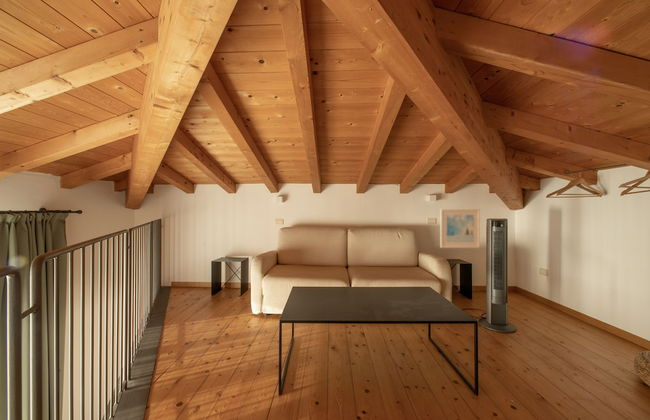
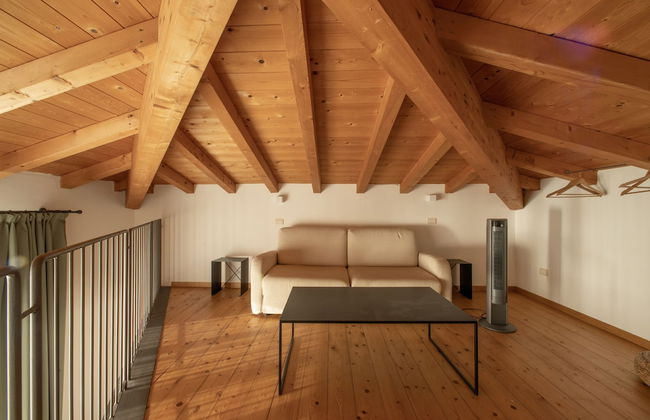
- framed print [439,208,481,249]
